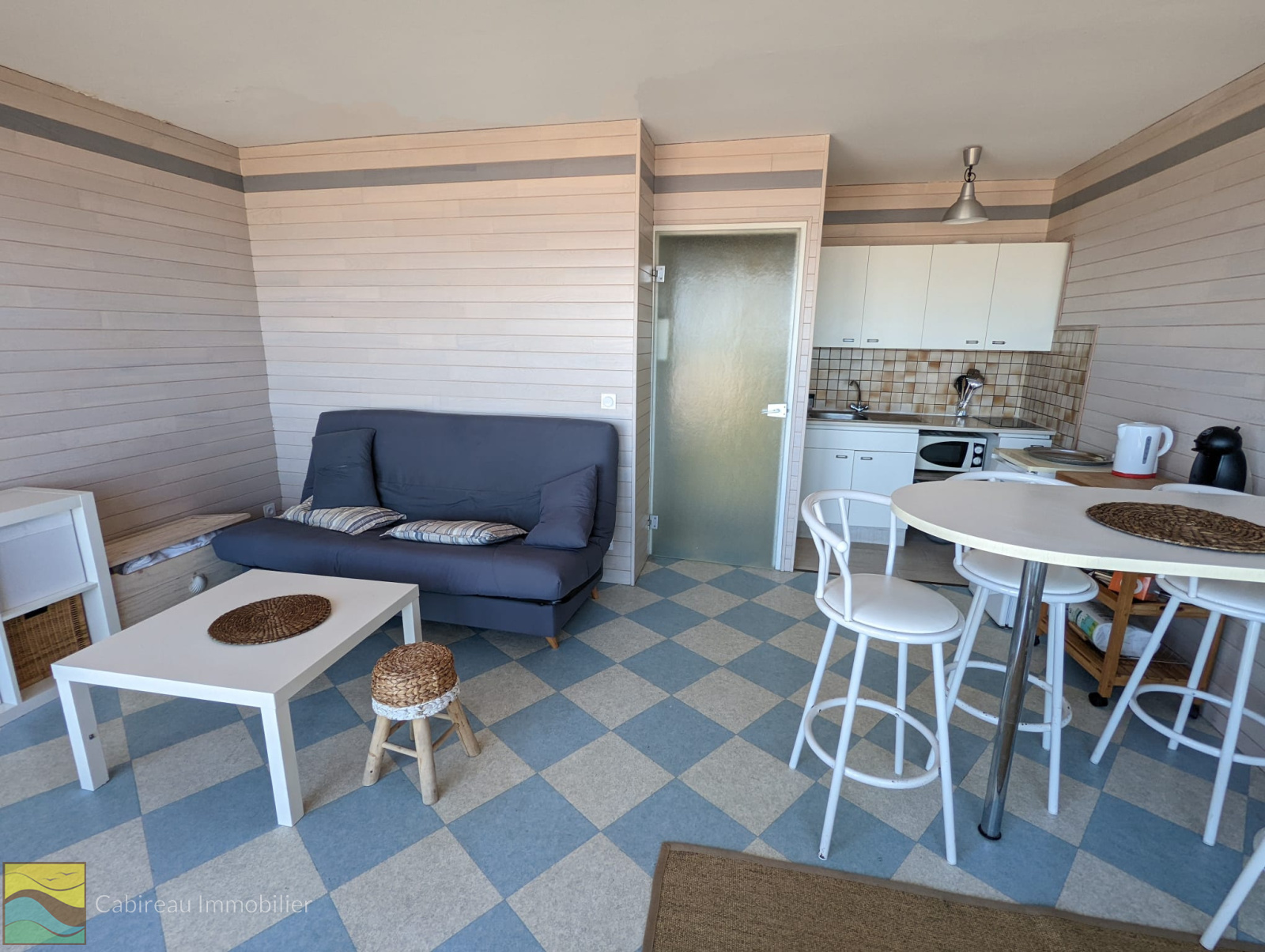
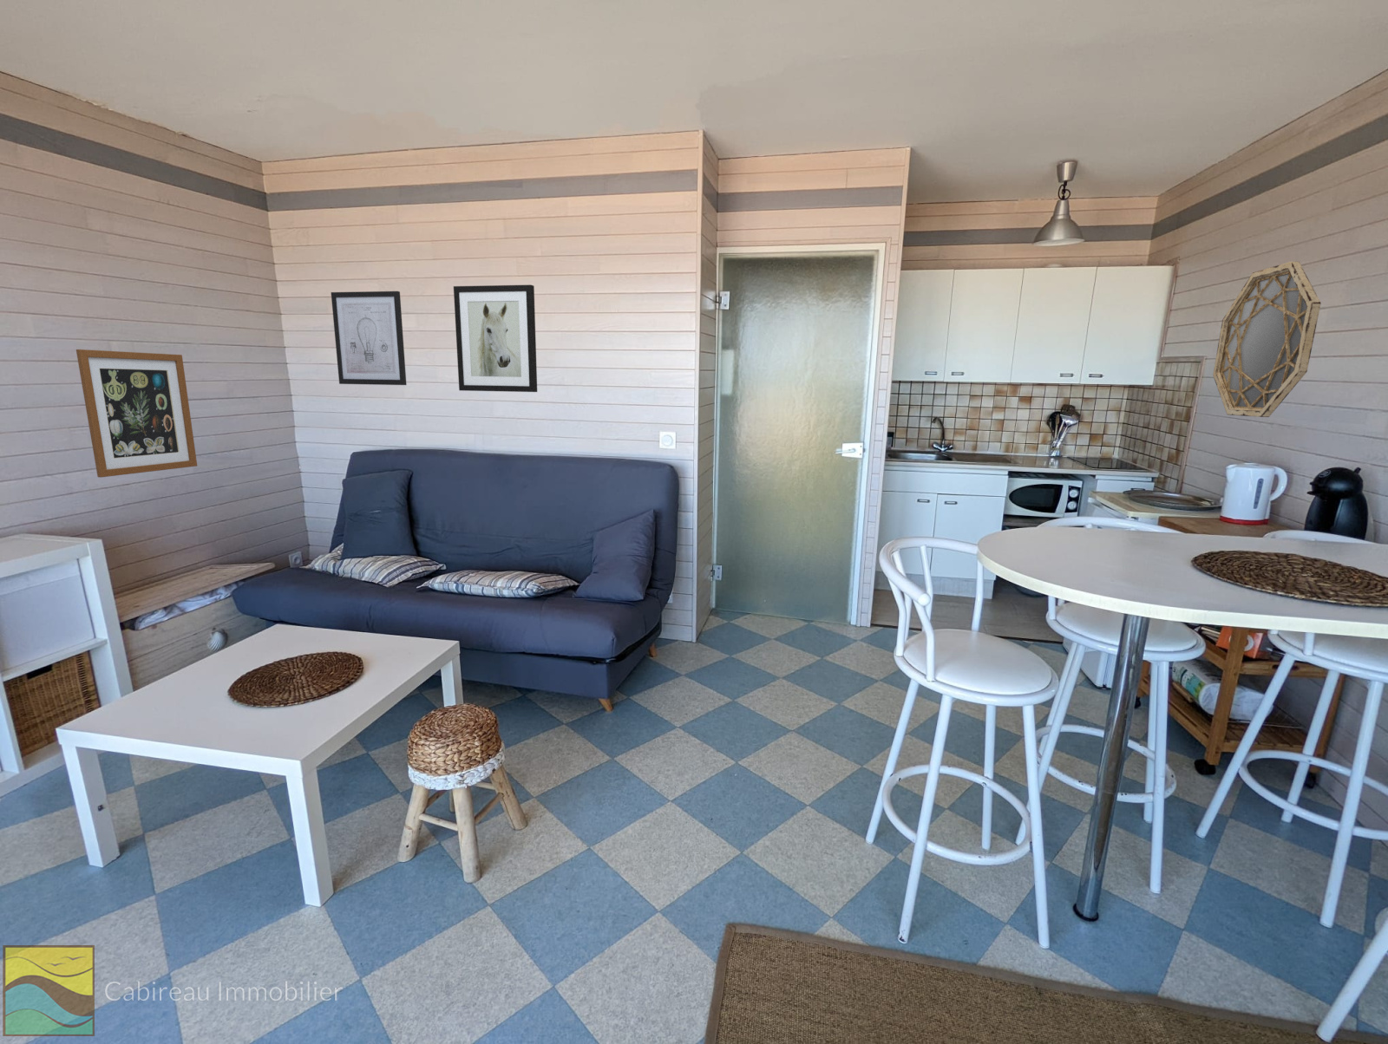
+ wall art [330,291,408,386]
+ home mirror [1212,261,1322,418]
+ wall art [453,284,538,393]
+ wall art [76,349,198,478]
